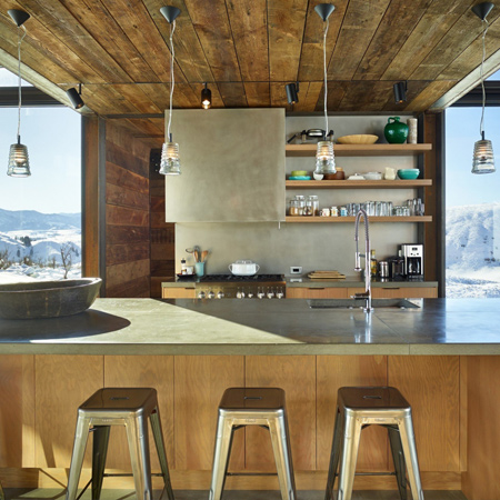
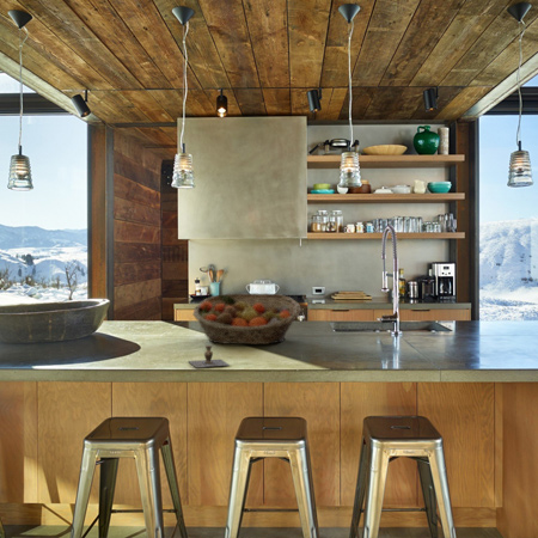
+ pottery [188,344,230,368]
+ fruit basket [191,292,301,346]
